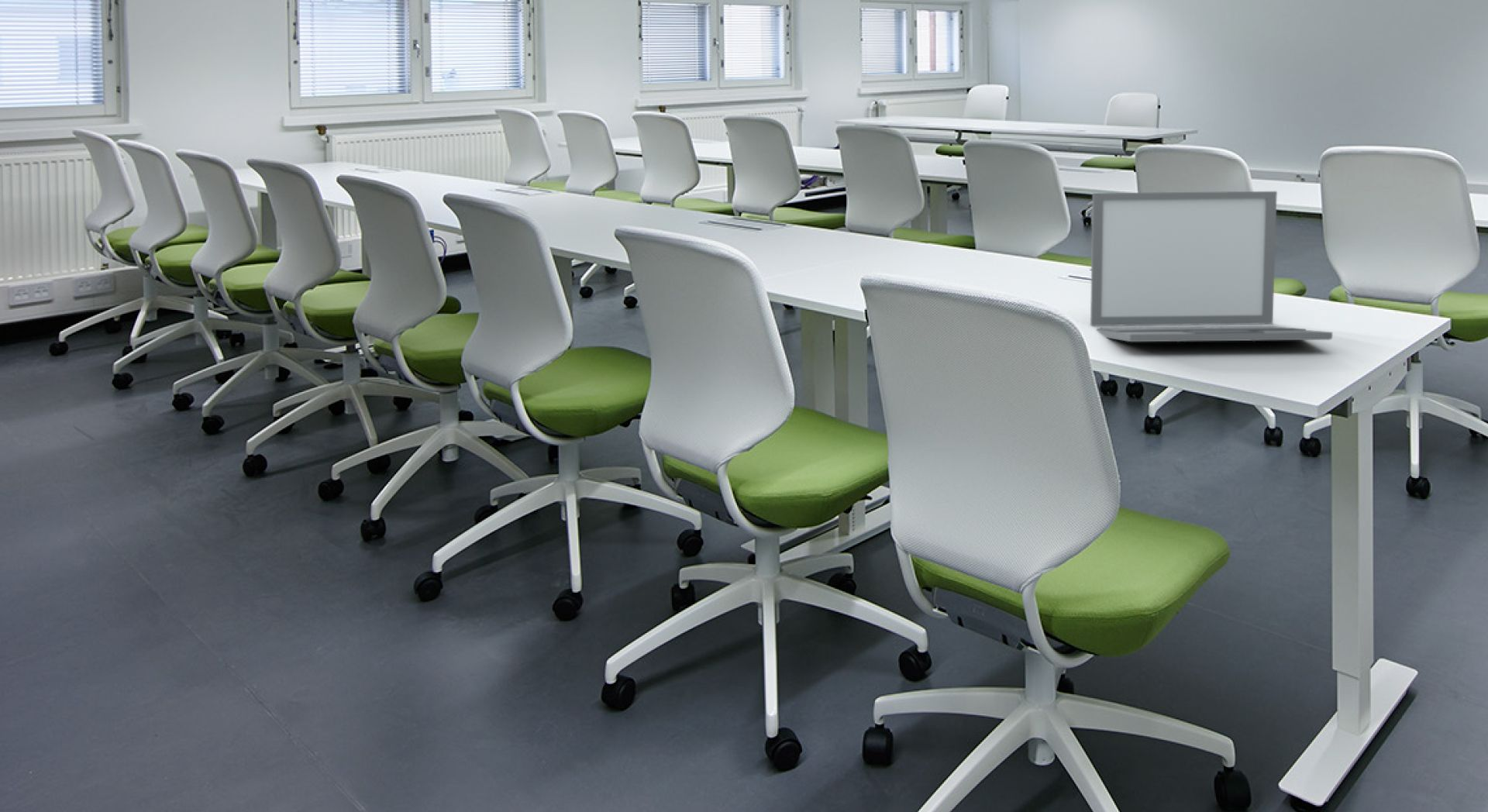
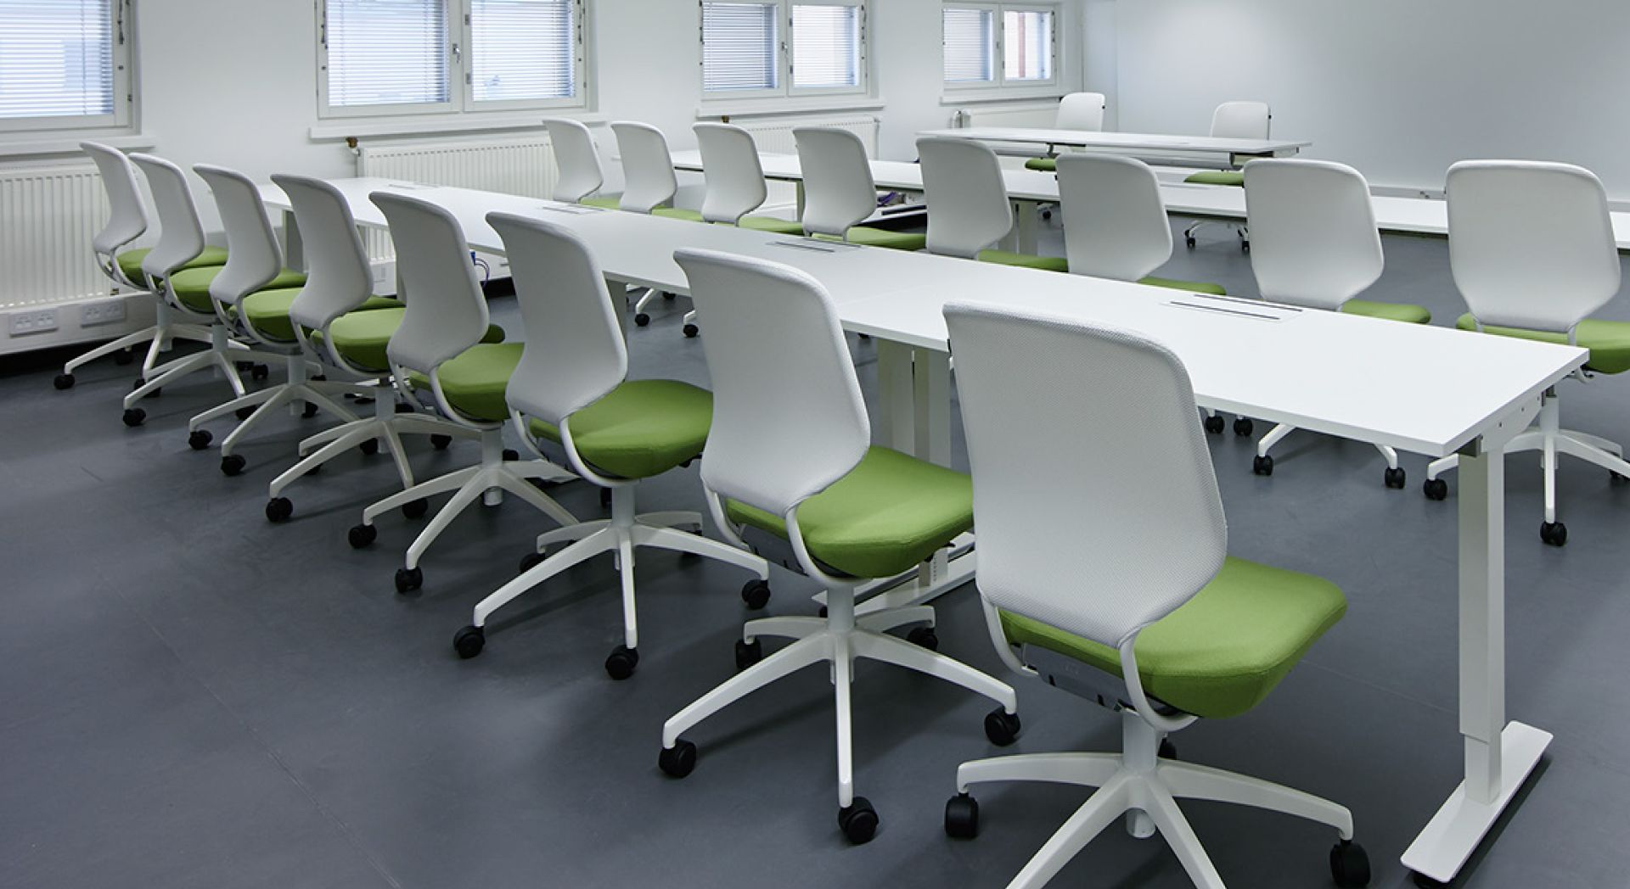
- laptop [1090,191,1333,342]
